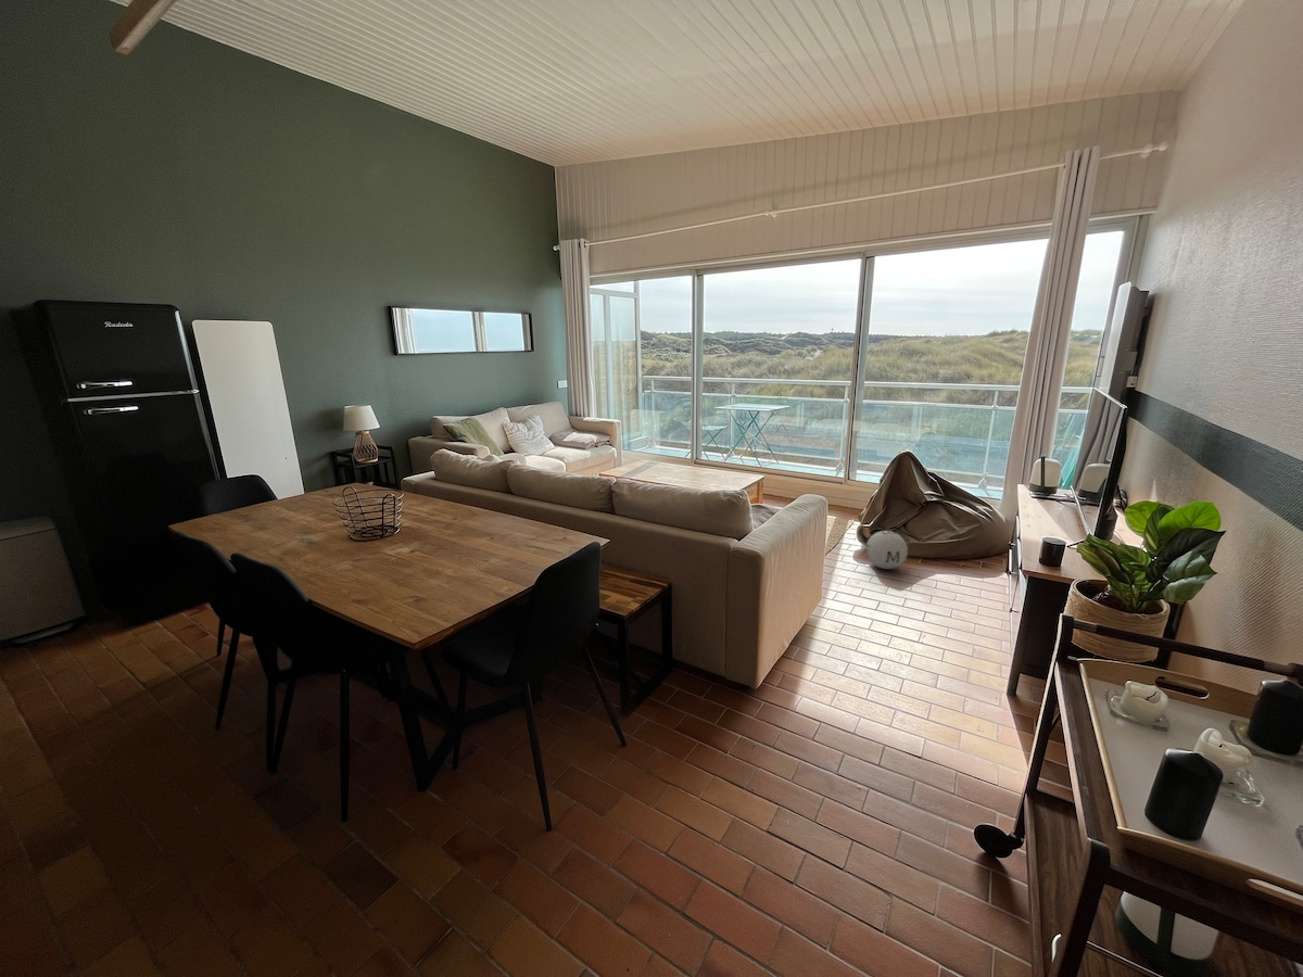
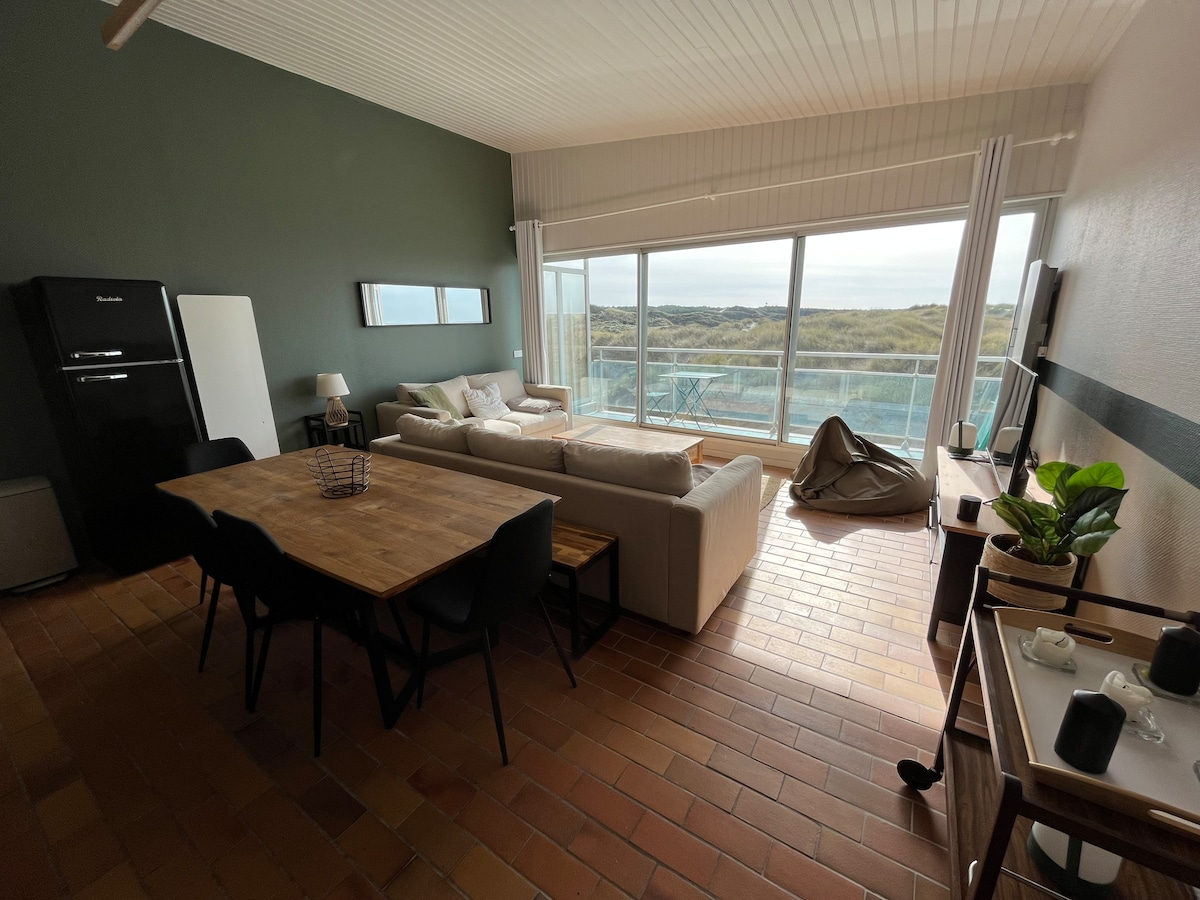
- ball [865,530,909,570]
